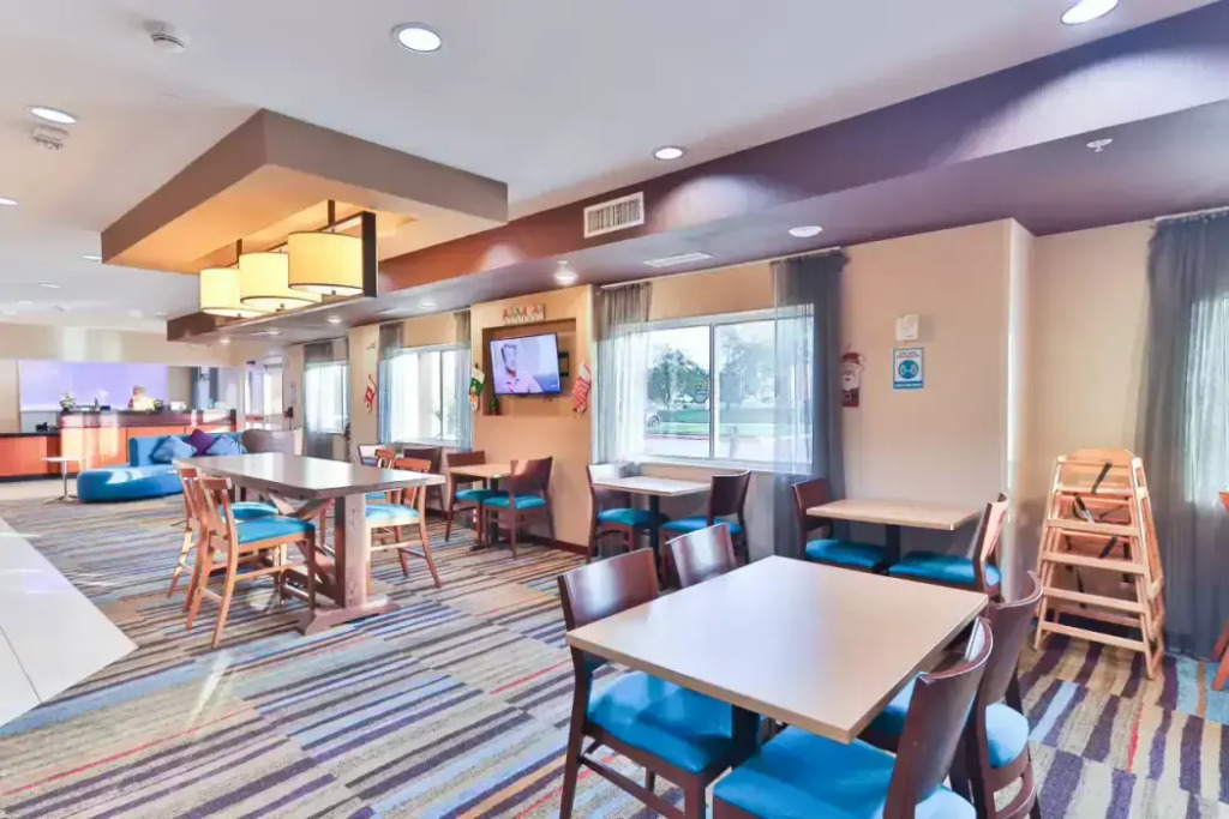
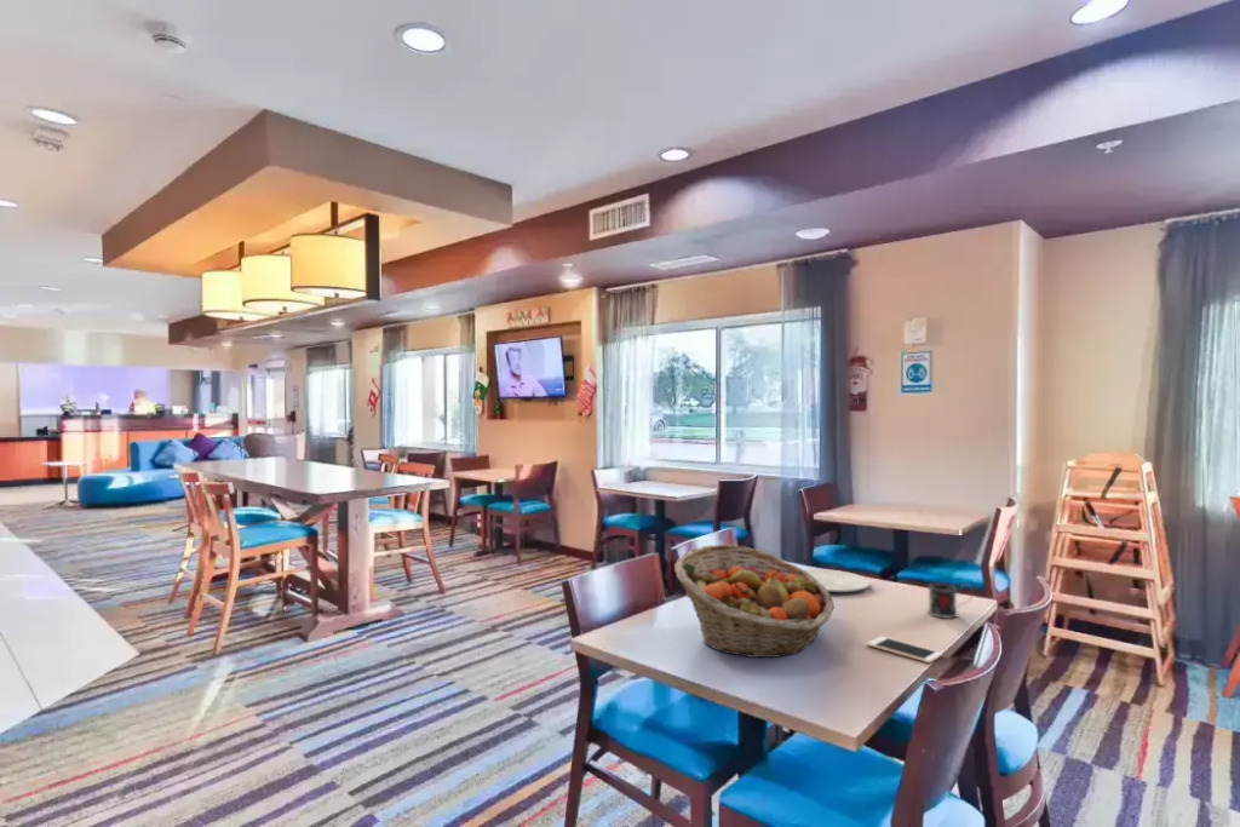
+ cell phone [866,636,943,665]
+ plate [804,568,871,593]
+ fruit basket [673,542,836,659]
+ mug [926,582,974,620]
